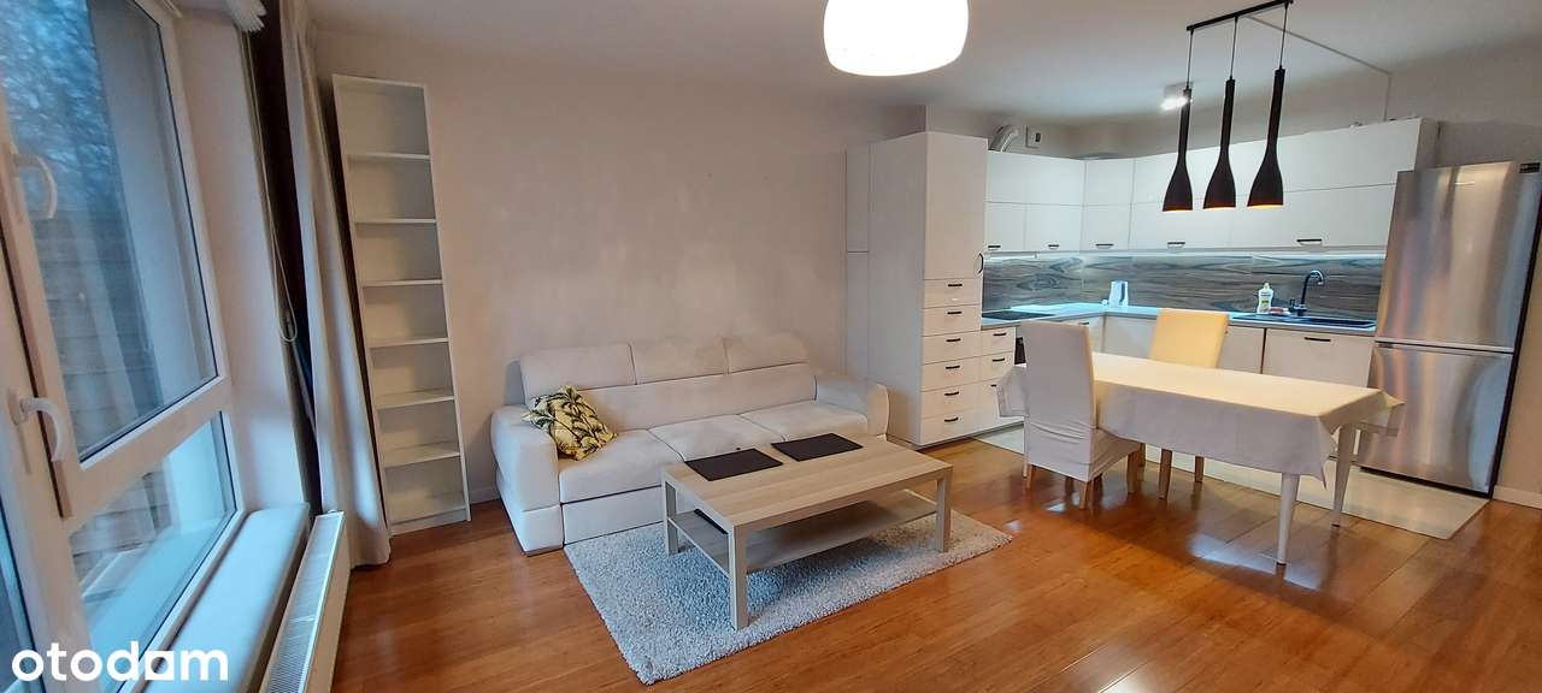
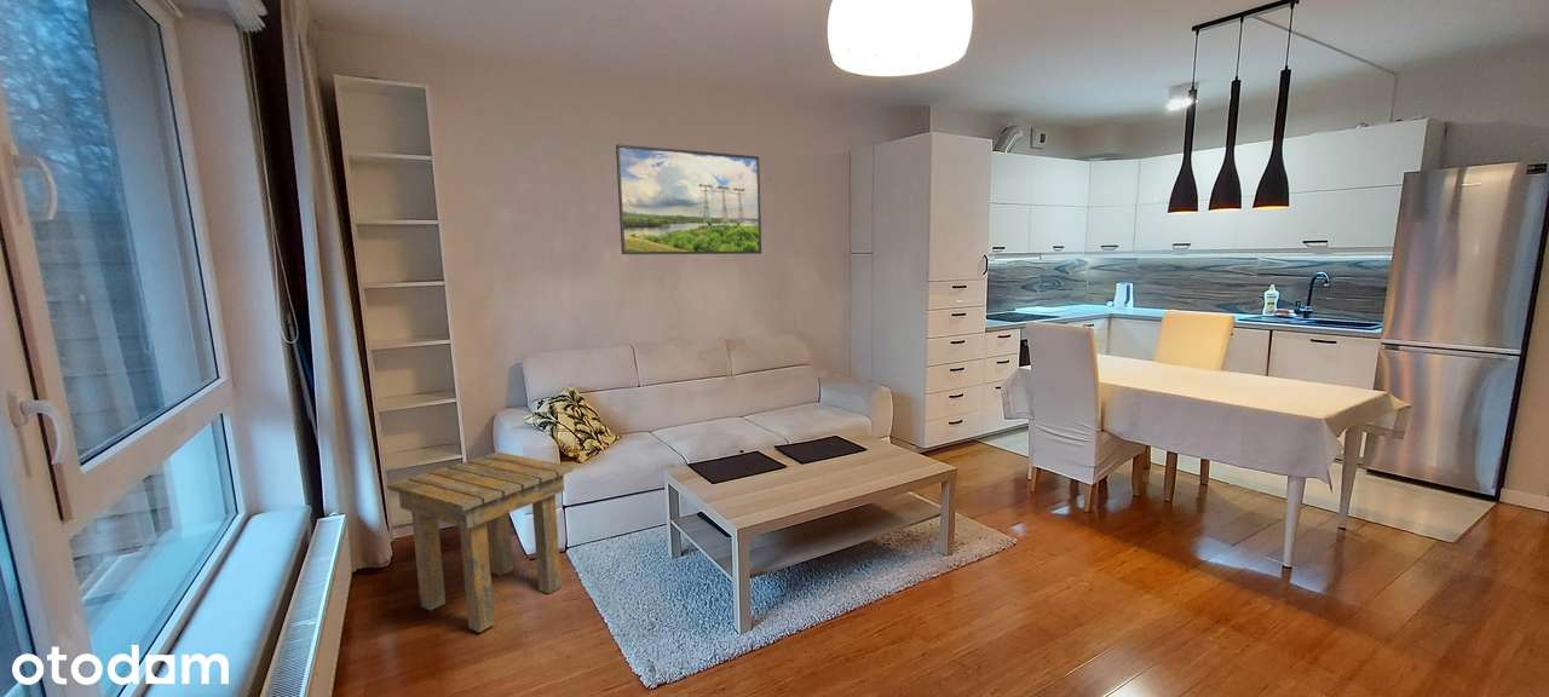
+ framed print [615,143,762,255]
+ side table [386,451,574,634]
